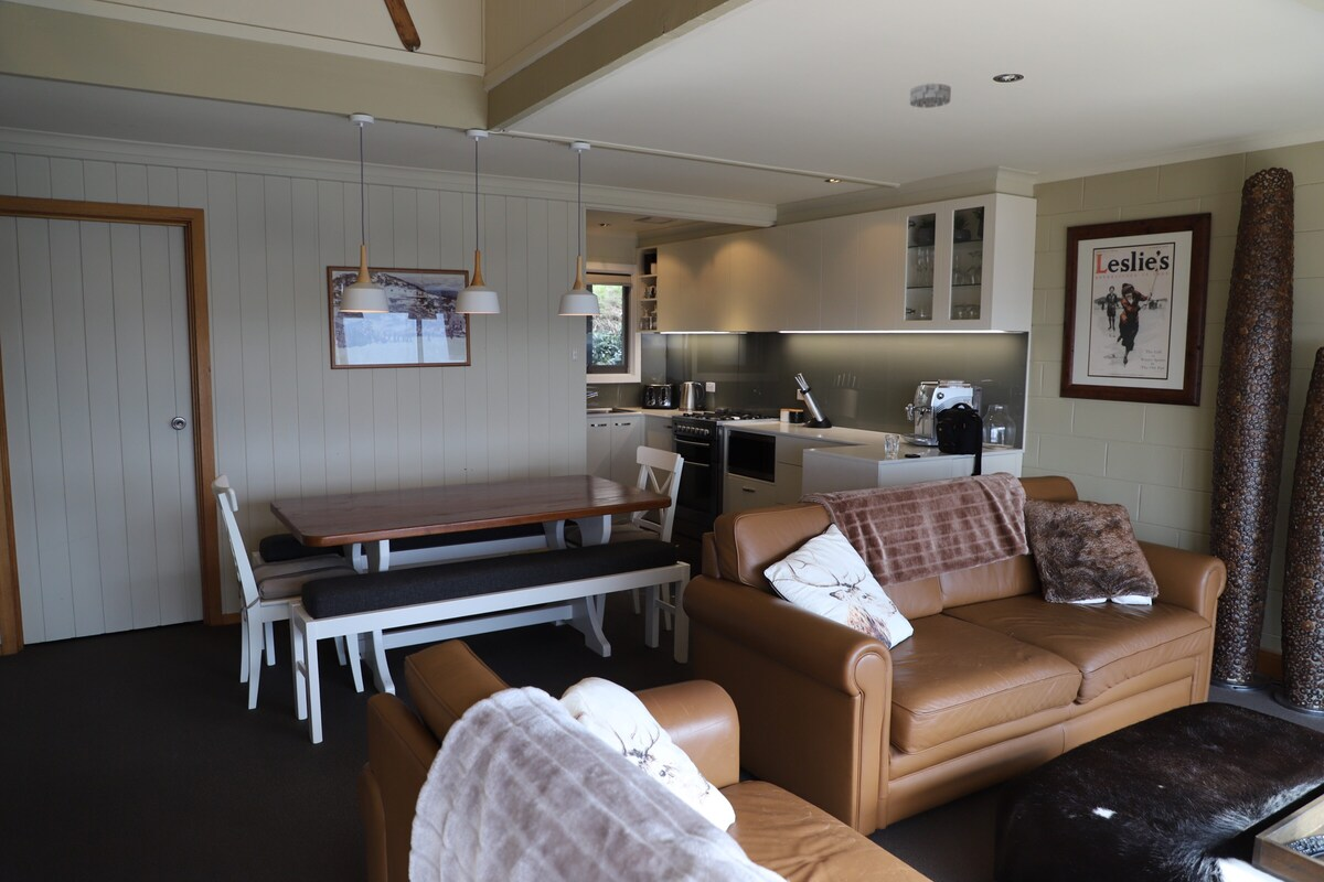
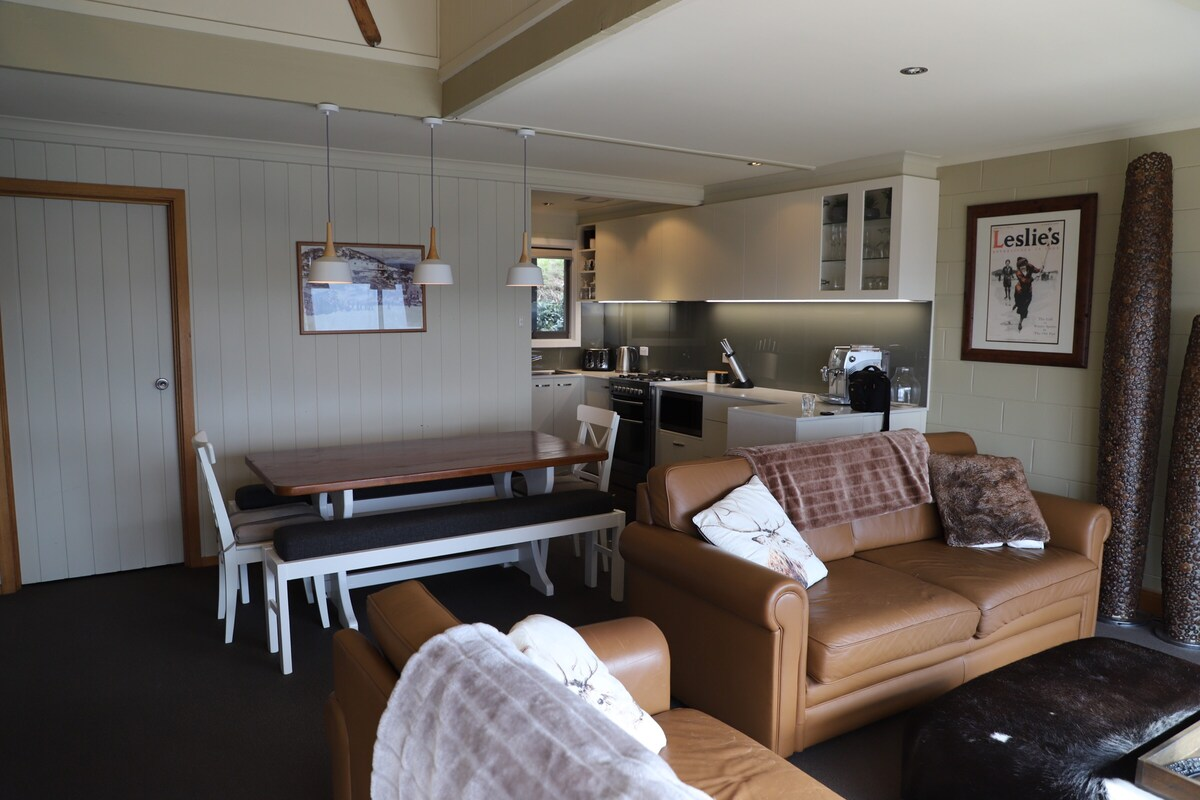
- smoke detector [909,82,952,109]
